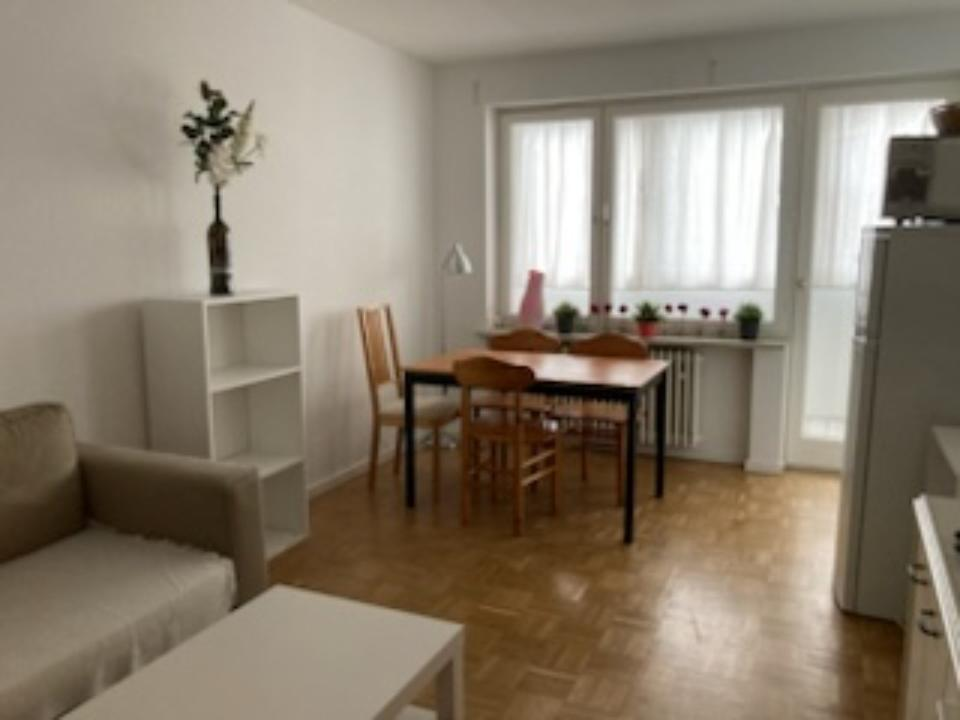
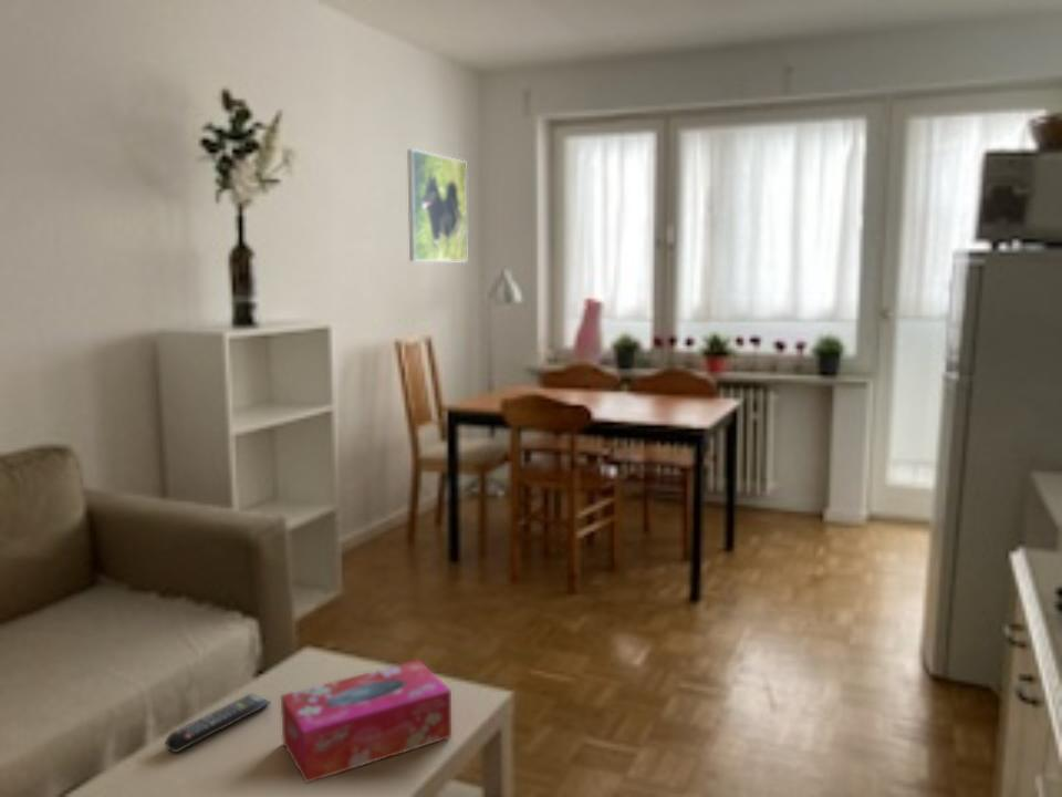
+ tissue box [280,659,452,784]
+ remote control [164,693,272,754]
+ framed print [406,148,468,263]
